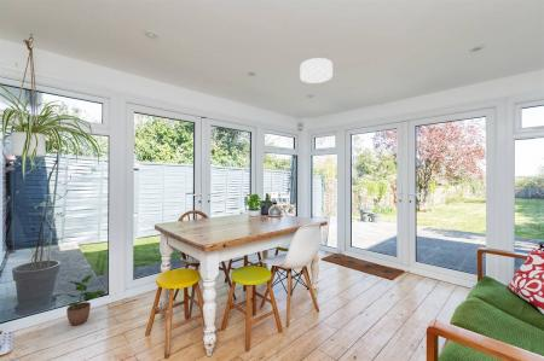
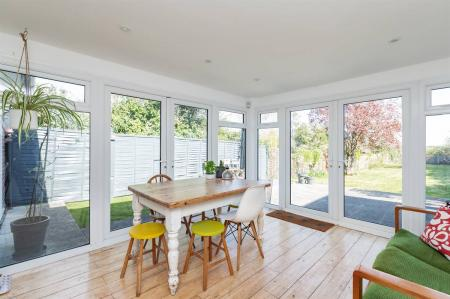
- potted plant [54,274,106,327]
- ceiling light [299,57,334,85]
